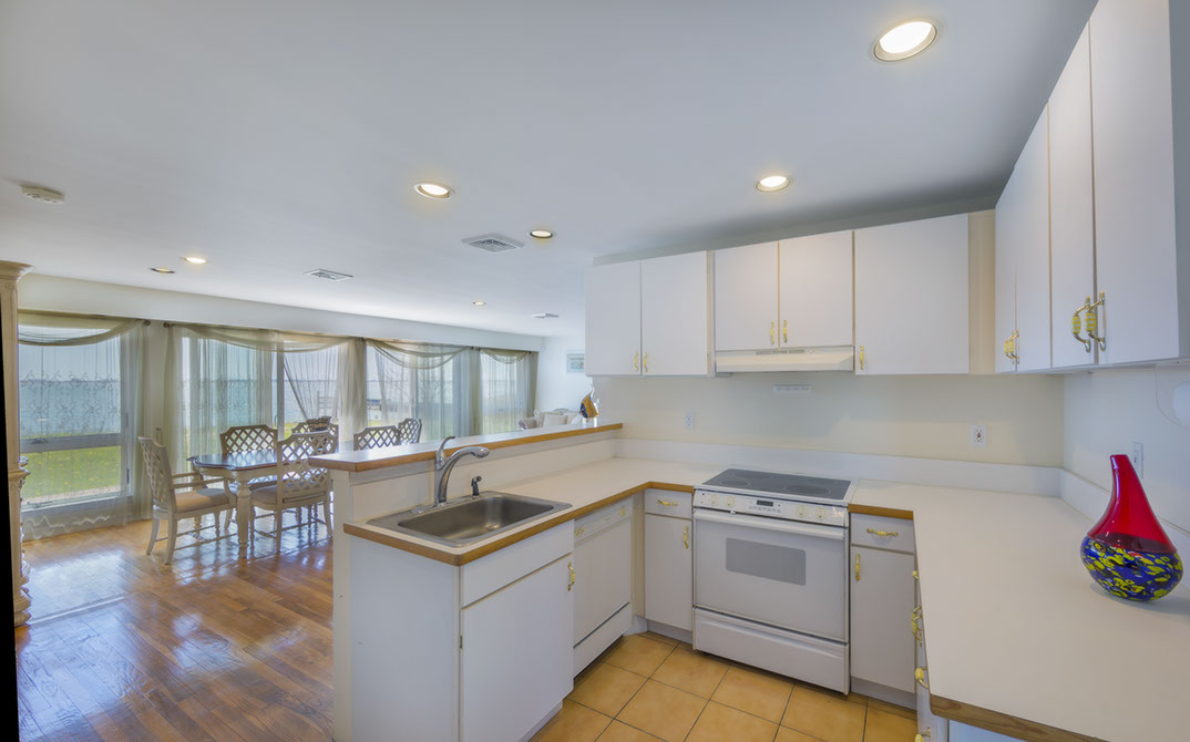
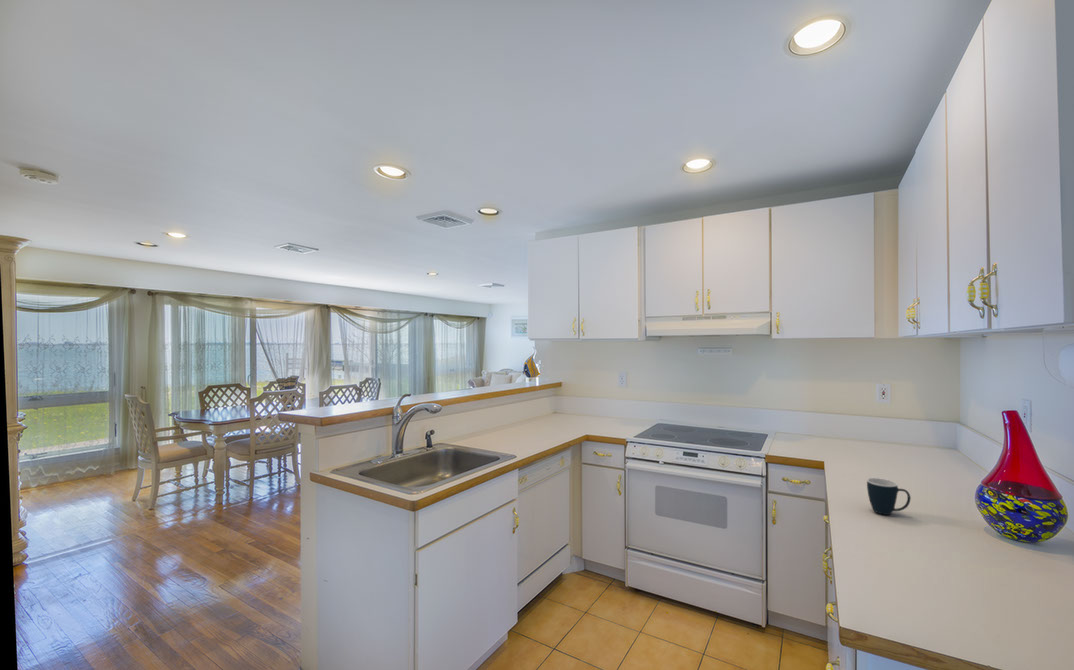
+ mug [866,477,912,516]
